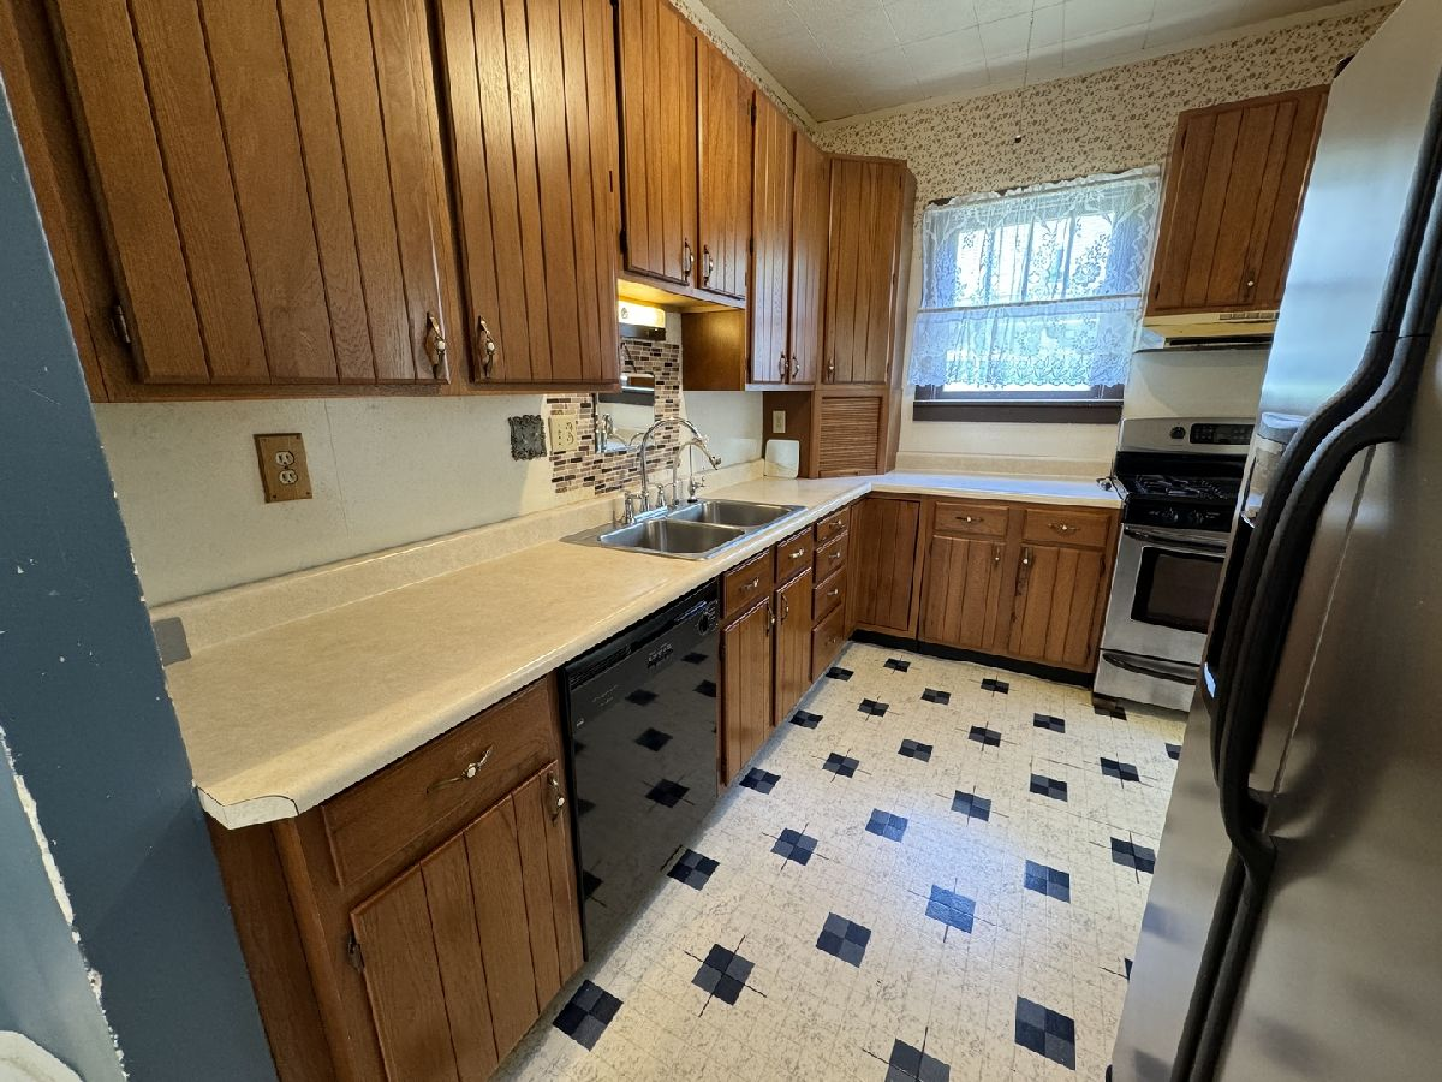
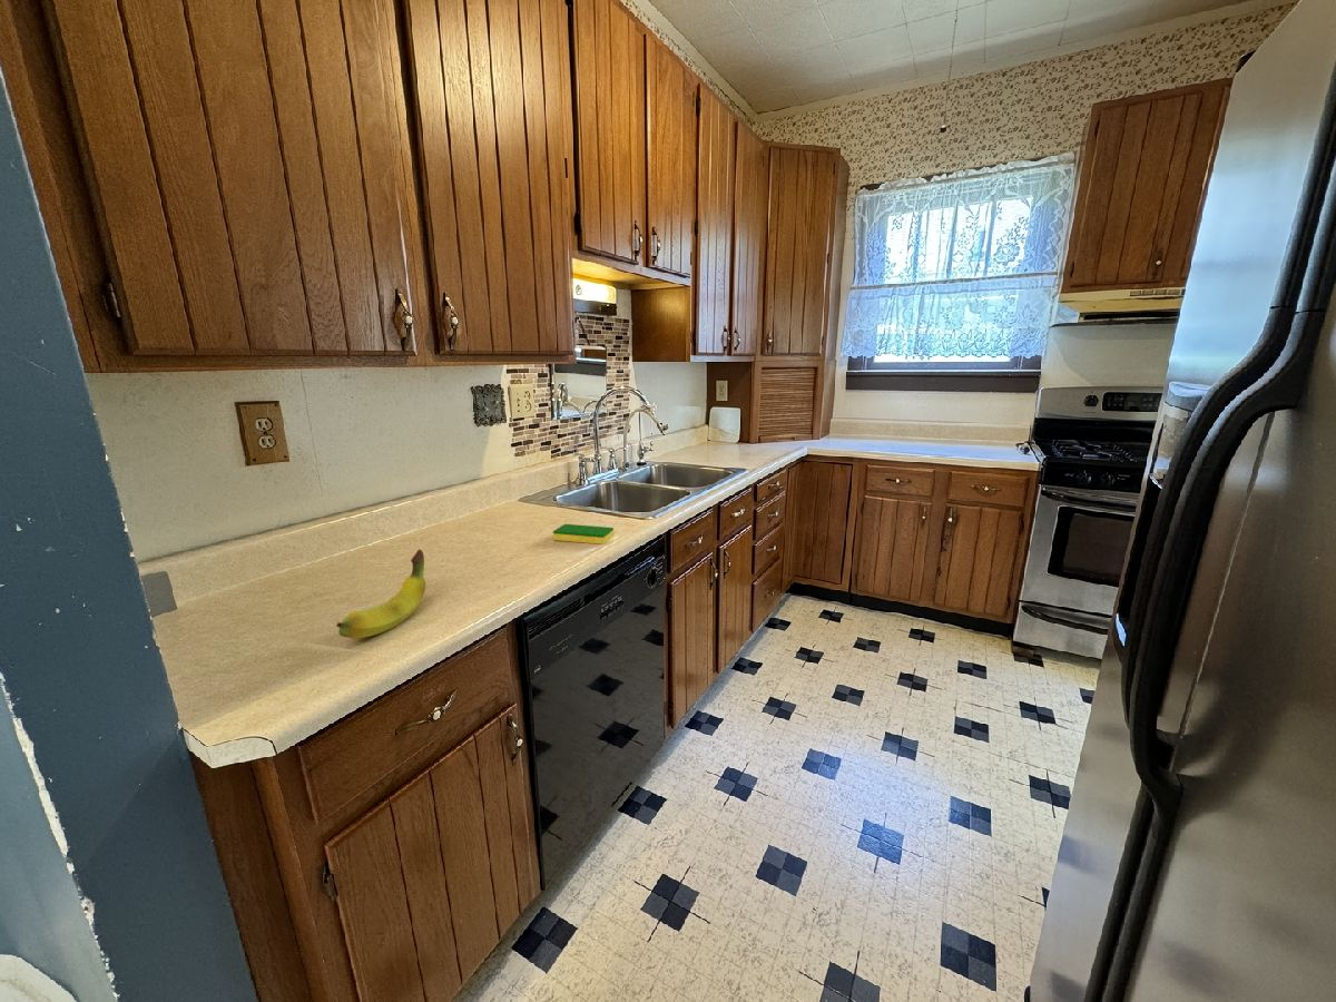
+ fruit [335,549,428,639]
+ dish sponge [552,523,615,546]
